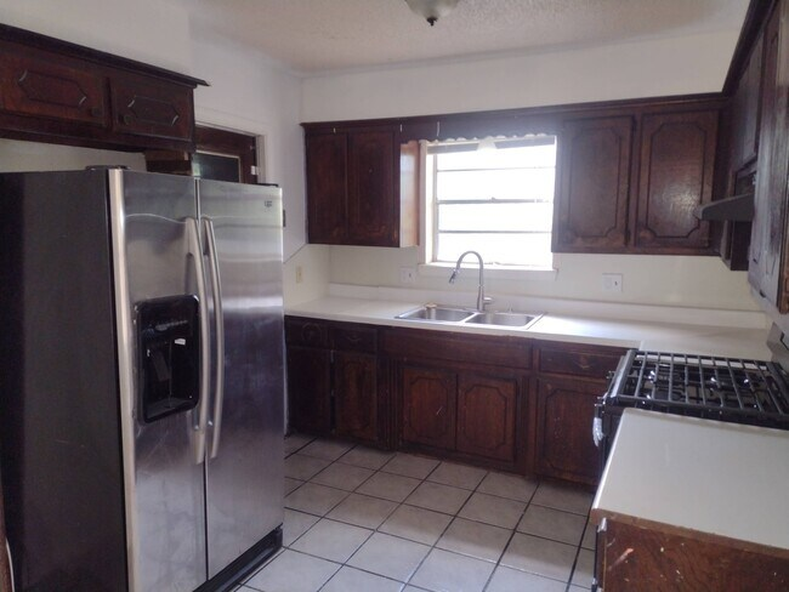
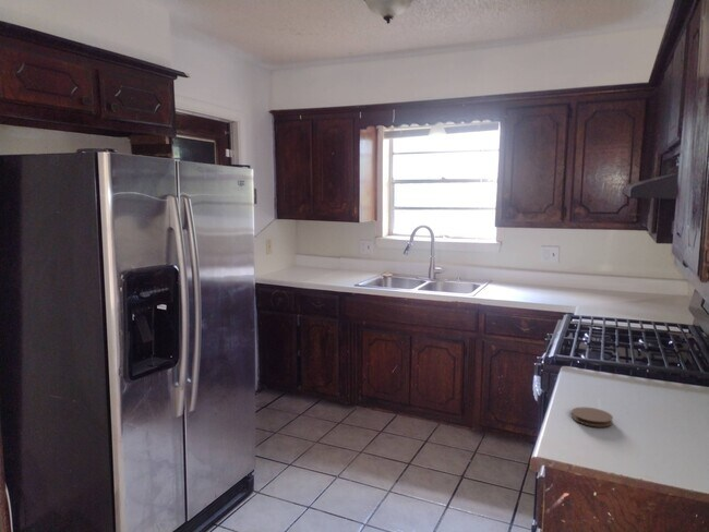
+ coaster [570,407,614,427]
